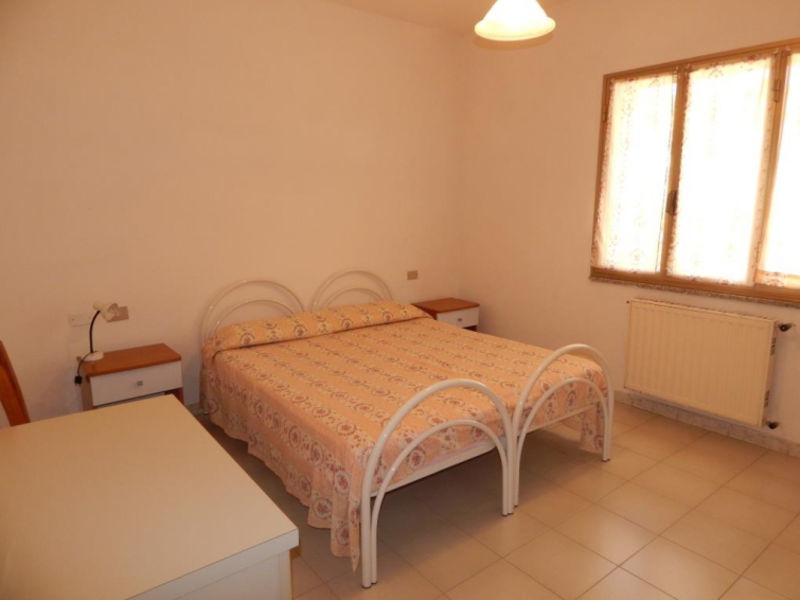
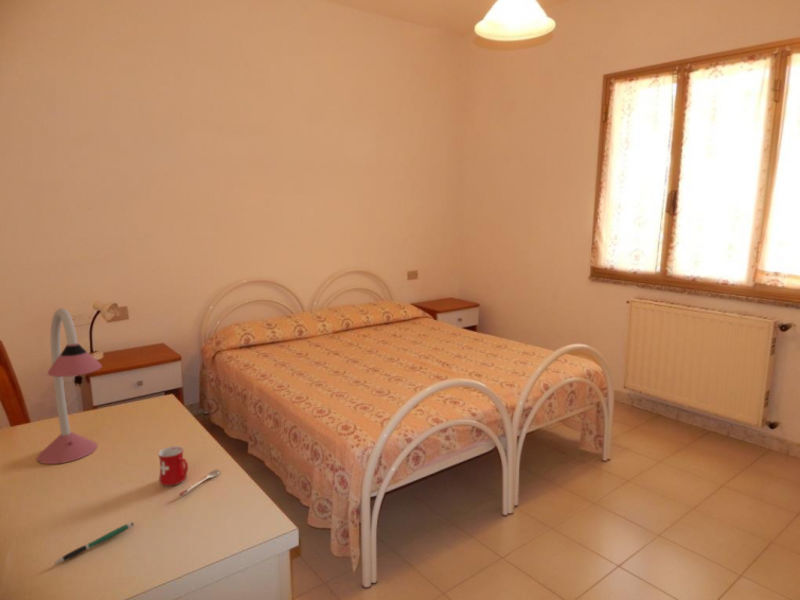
+ desk lamp [36,307,103,465]
+ mug [157,445,220,497]
+ pen [53,521,135,565]
